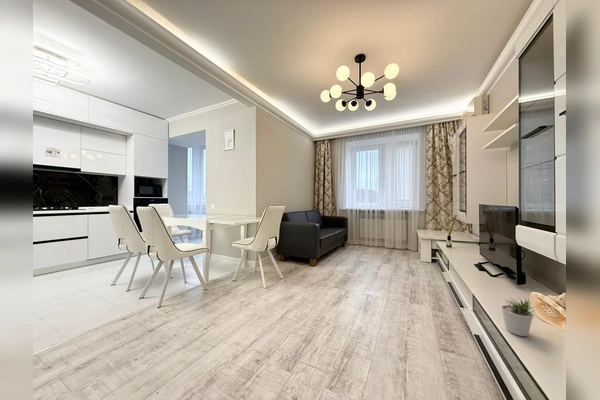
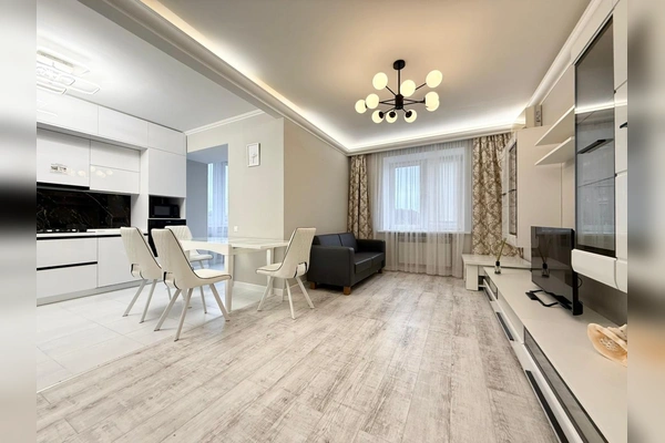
- potted plant [500,296,534,337]
